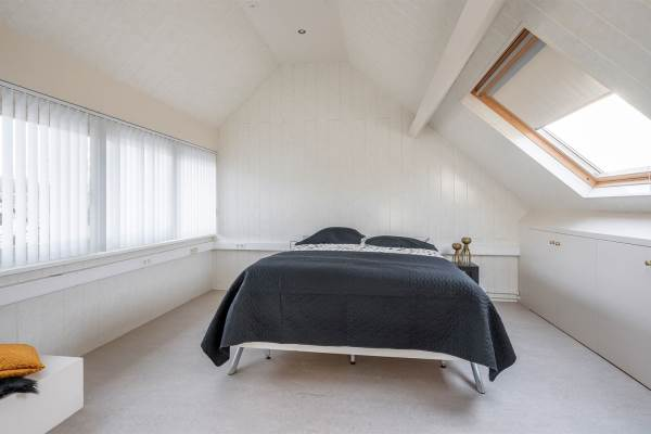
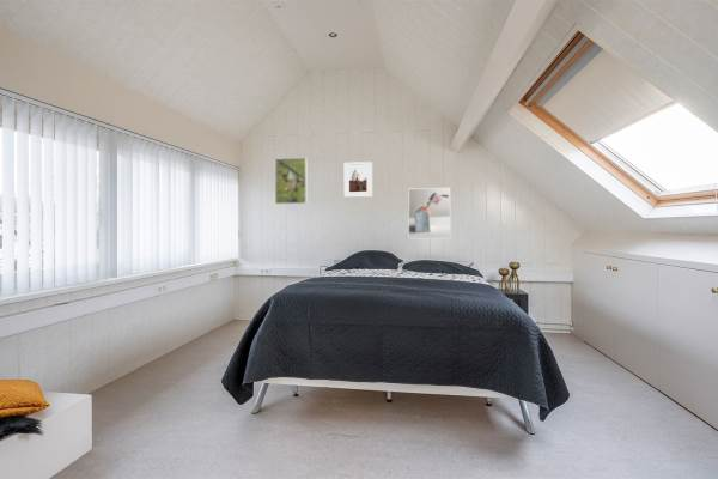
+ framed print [407,187,451,240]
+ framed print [343,160,373,199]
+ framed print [274,157,308,205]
